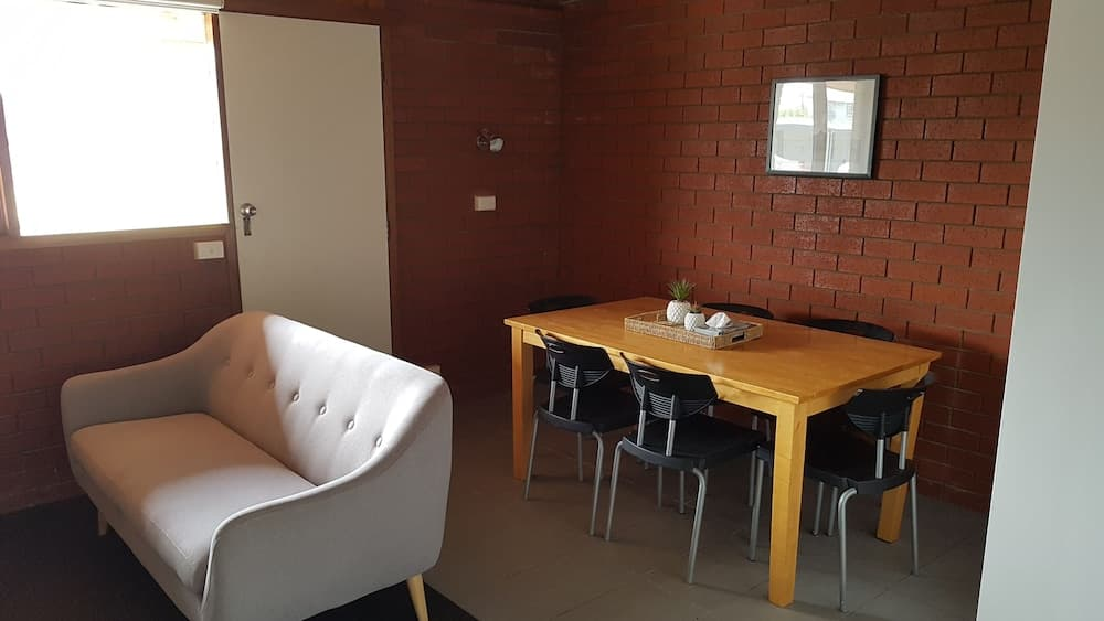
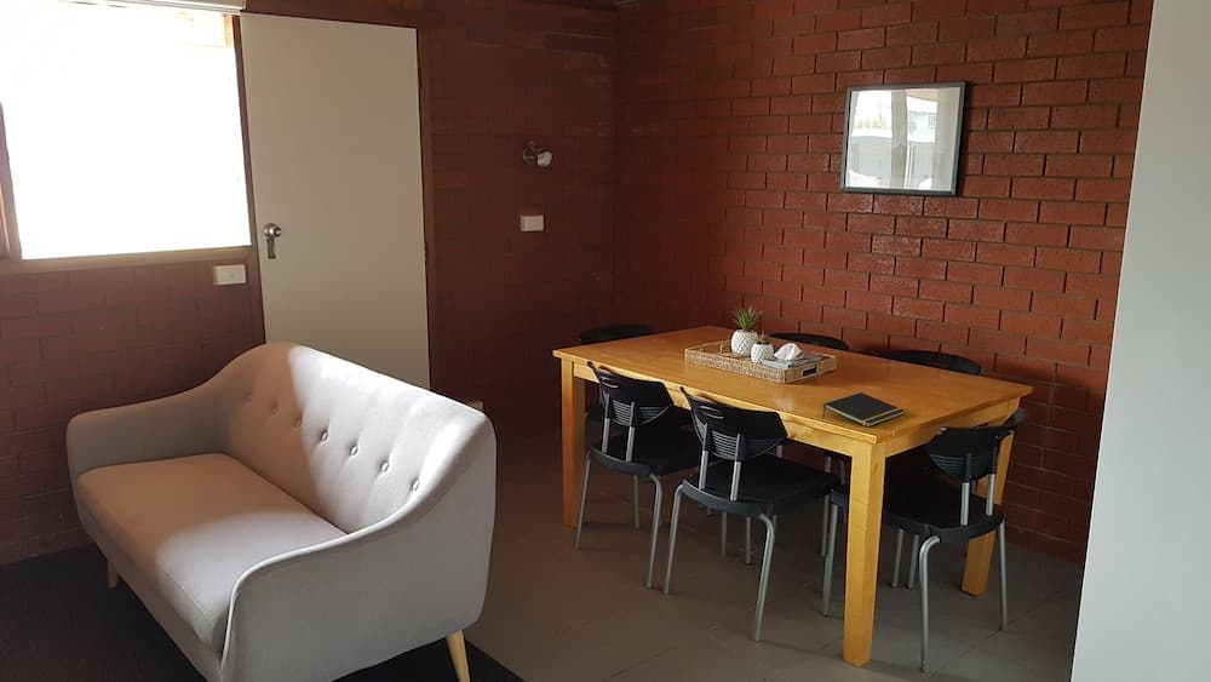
+ notepad [821,391,906,428]
